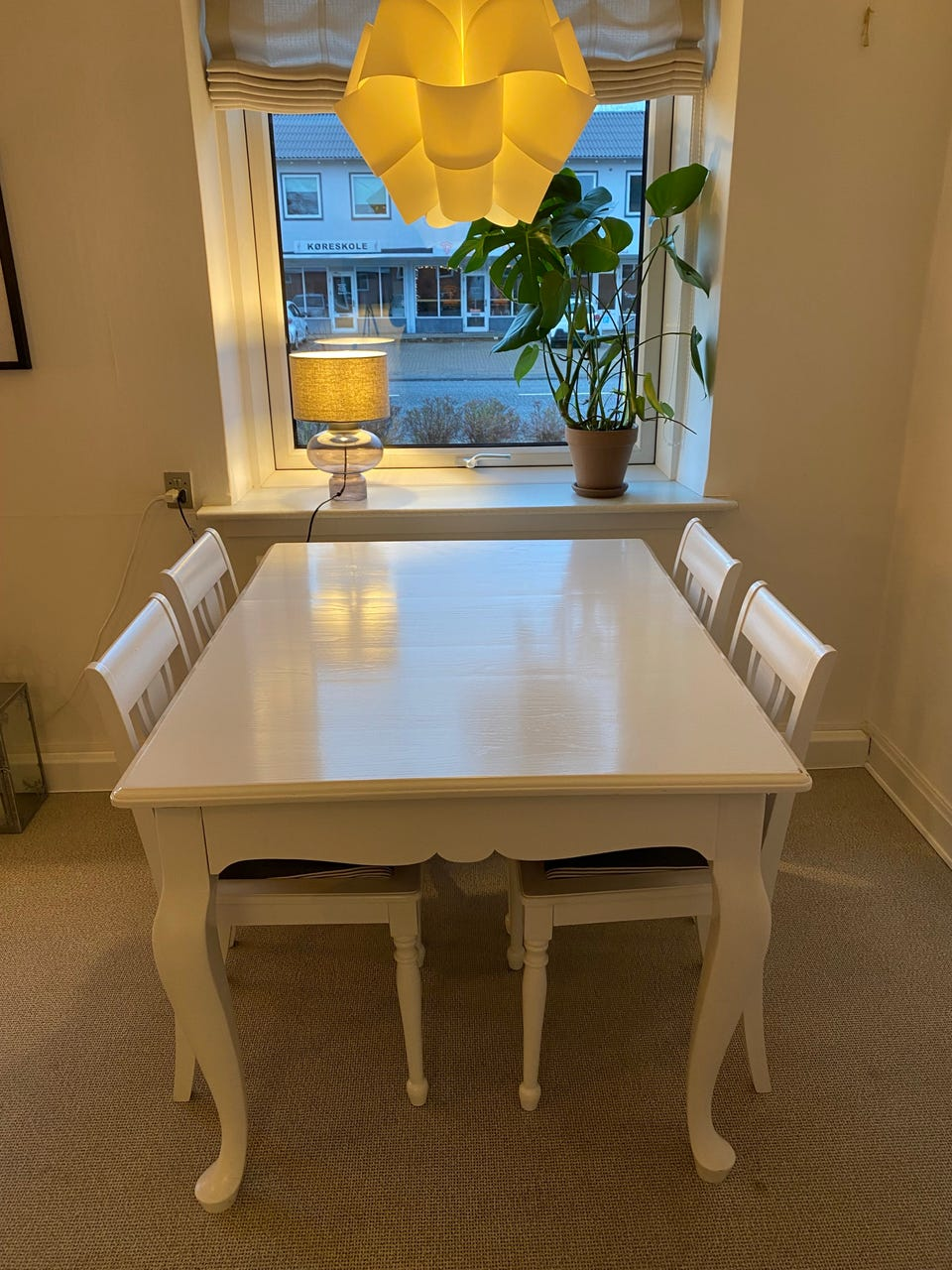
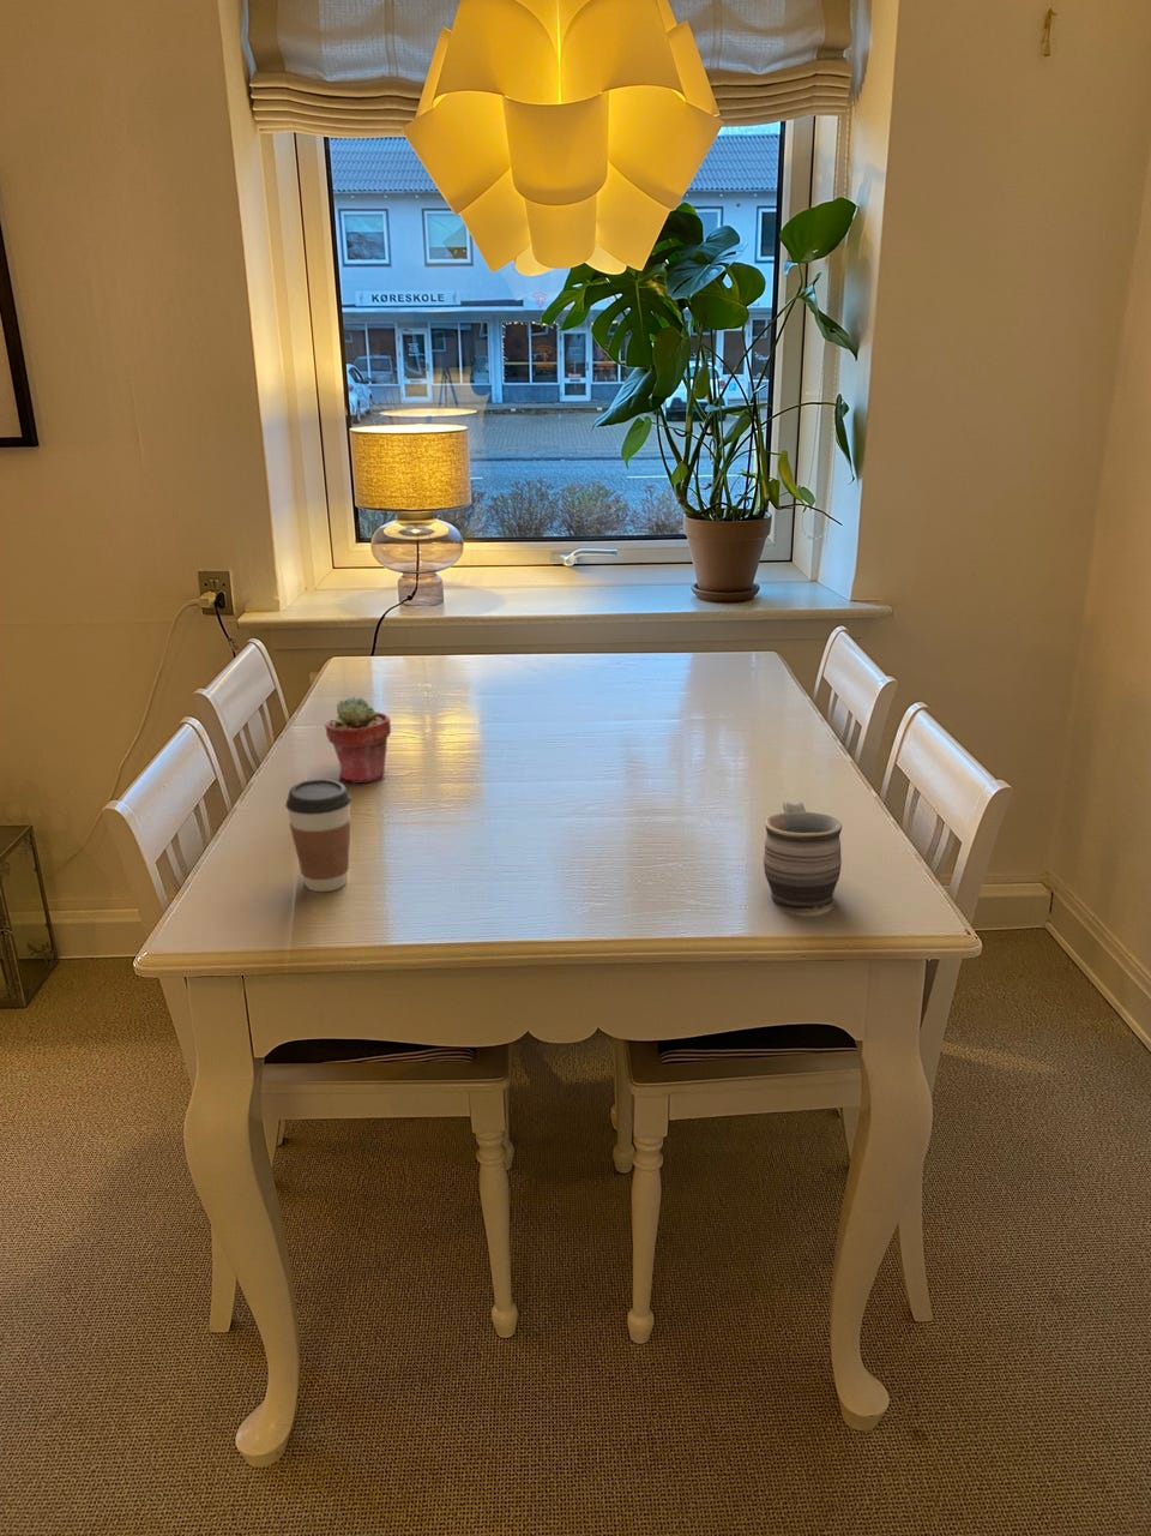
+ potted succulent [324,694,392,785]
+ mug [763,801,843,910]
+ coffee cup [284,778,353,893]
